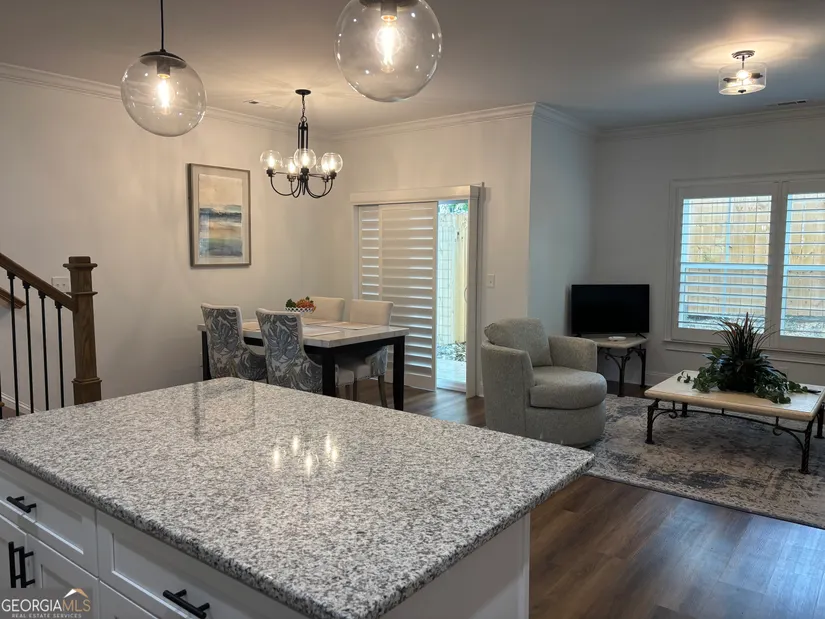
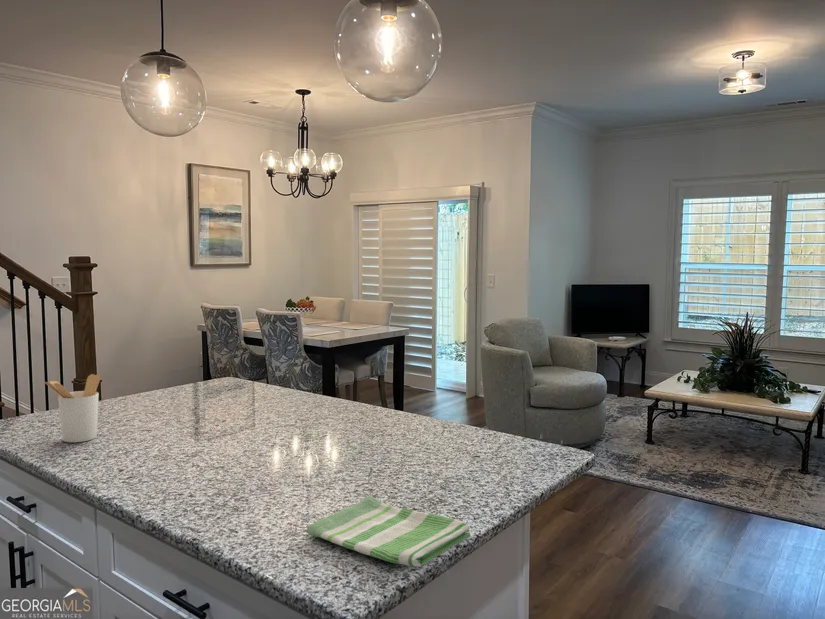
+ dish towel [305,495,471,568]
+ utensil holder [42,373,101,443]
